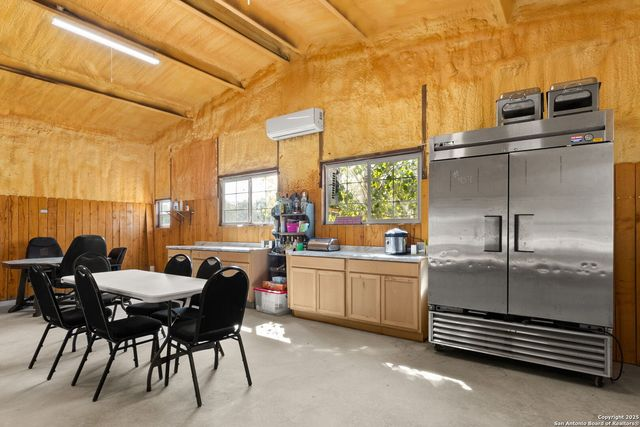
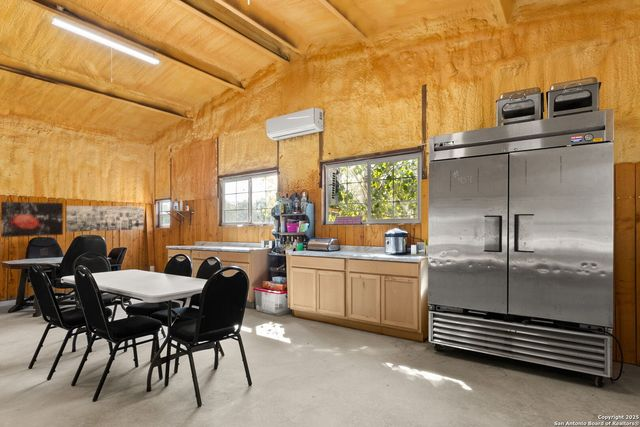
+ wall art [0,201,64,238]
+ wall art [65,205,144,233]
